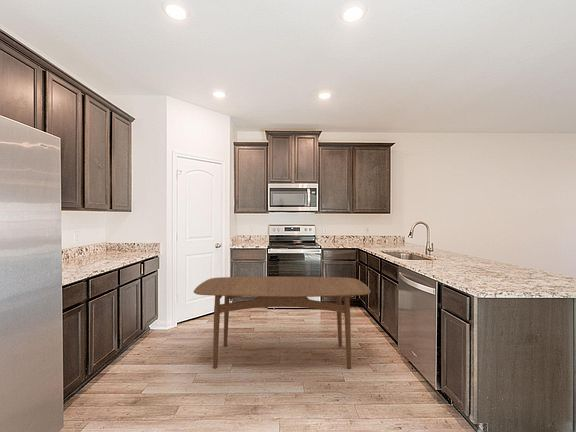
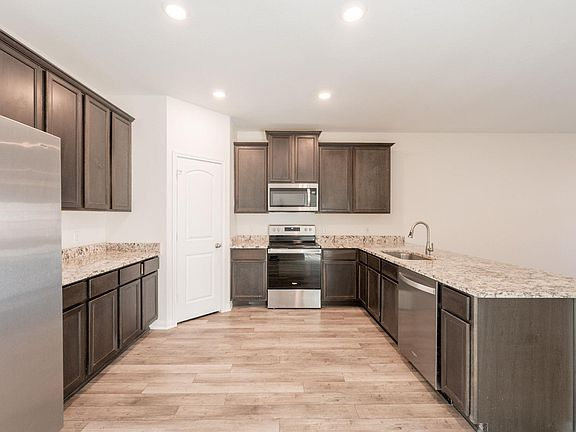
- dining table [193,276,372,369]
